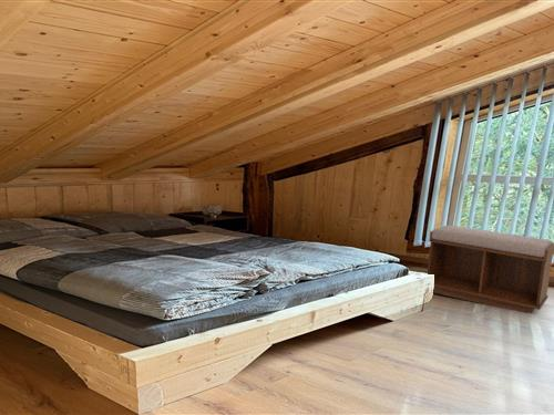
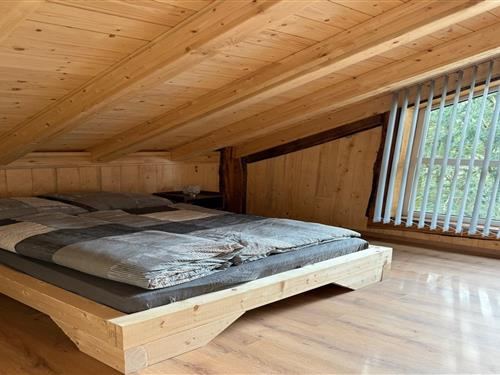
- bench [427,225,554,314]
